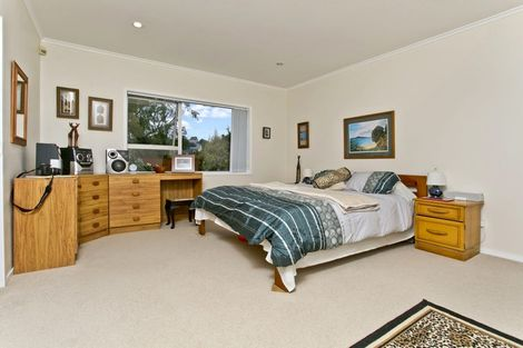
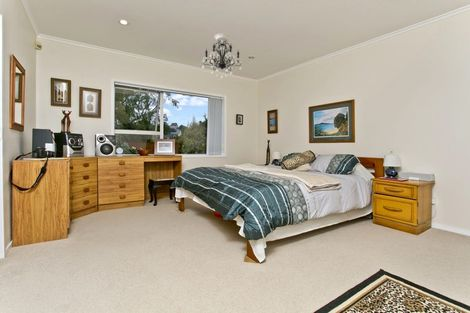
+ chandelier [201,32,243,80]
